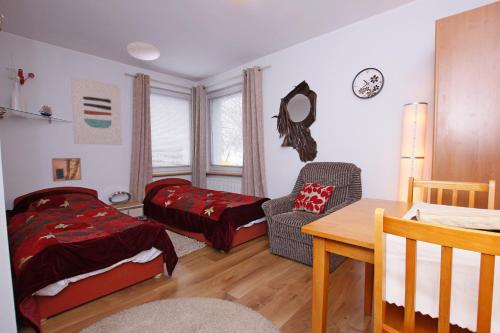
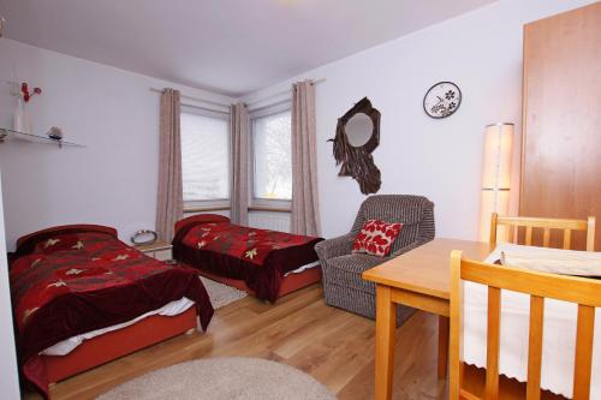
- wall art [70,75,123,146]
- wall art [51,157,83,183]
- ceiling light [126,41,161,61]
